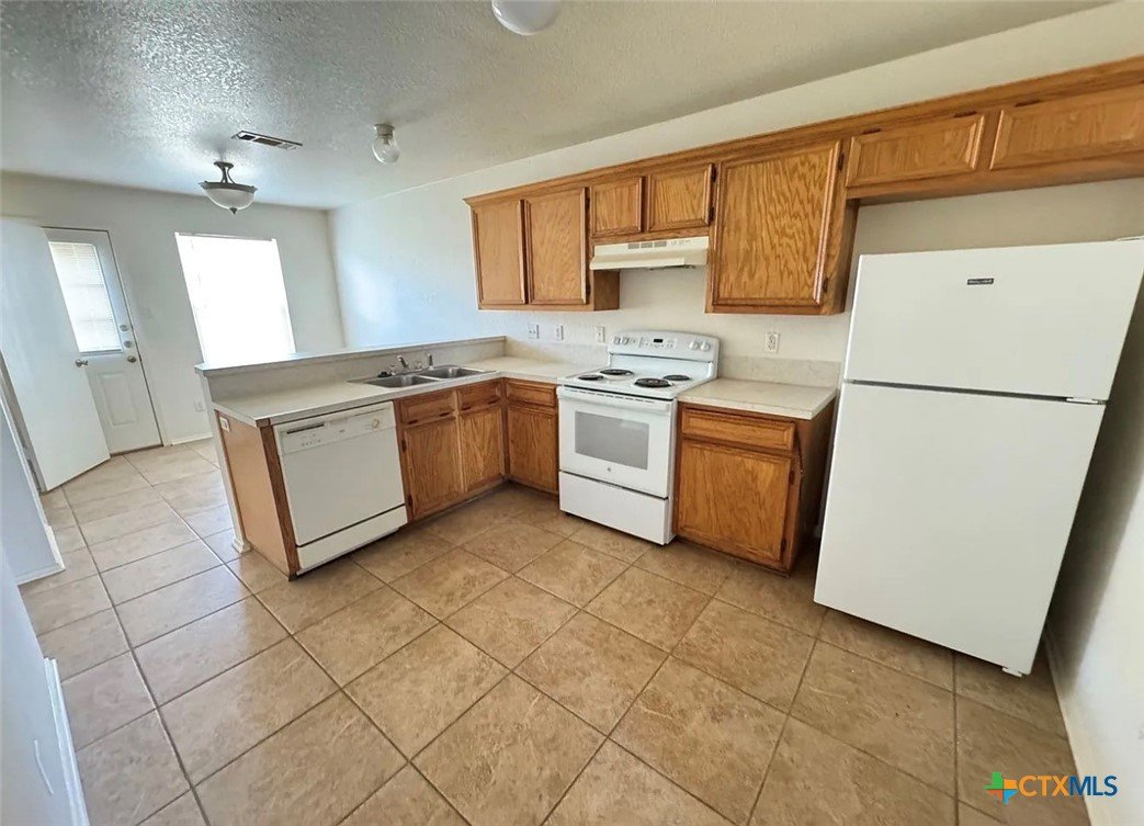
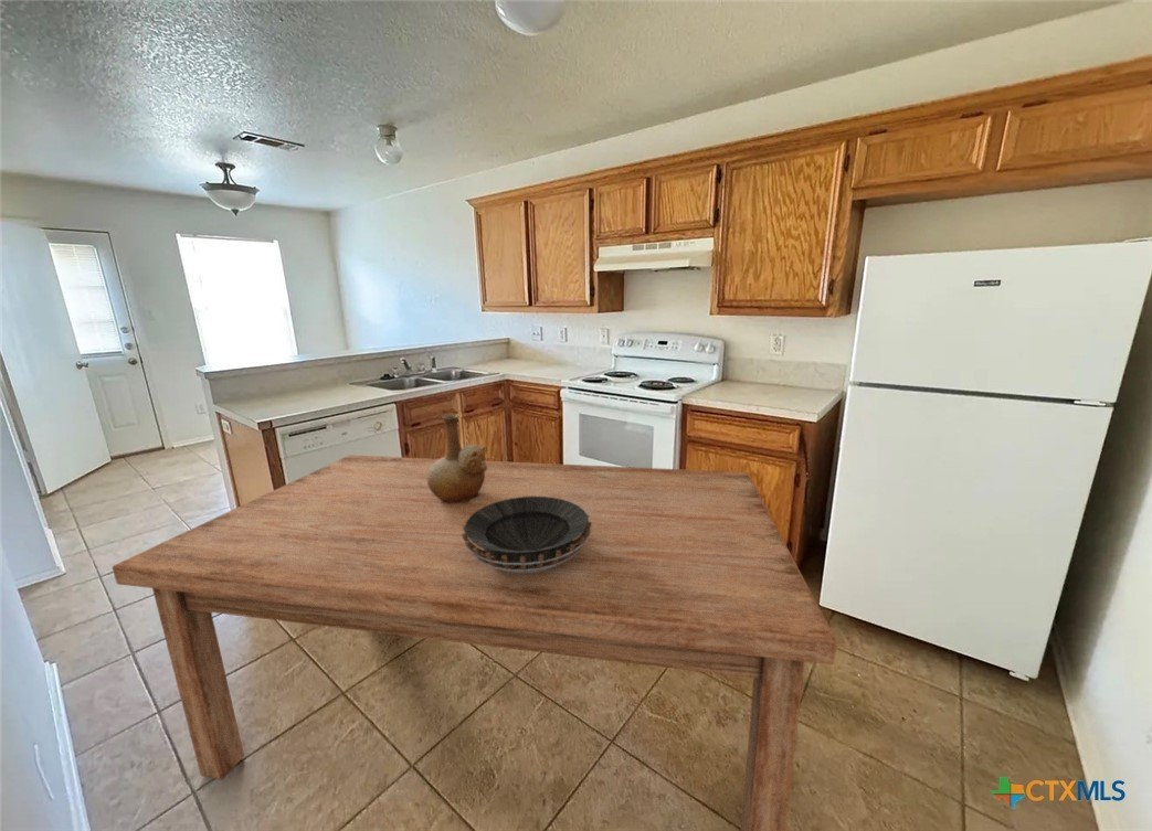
+ dining table [112,454,838,831]
+ decorative bowl [462,497,592,573]
+ vase [426,413,487,503]
